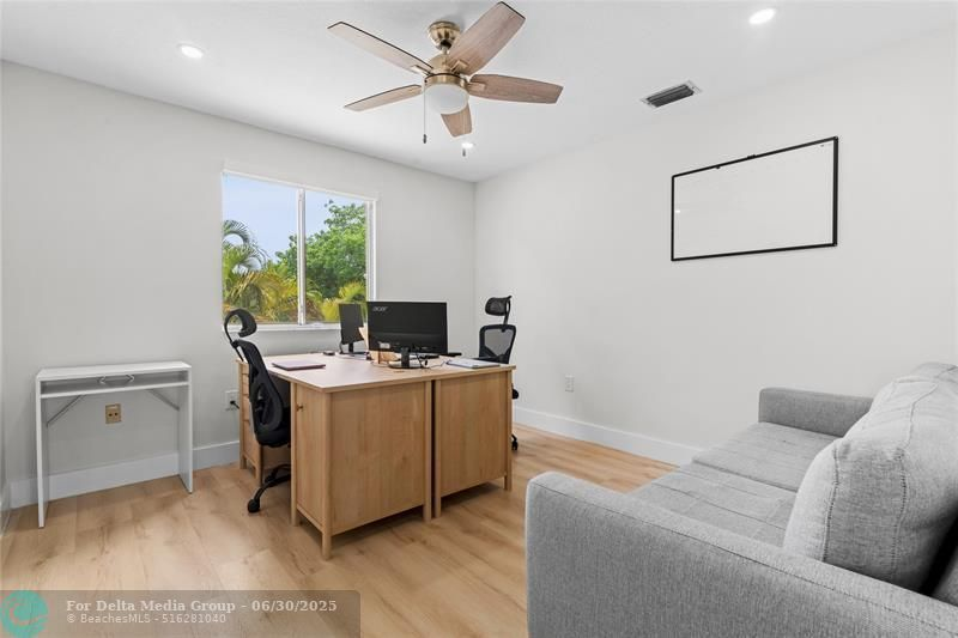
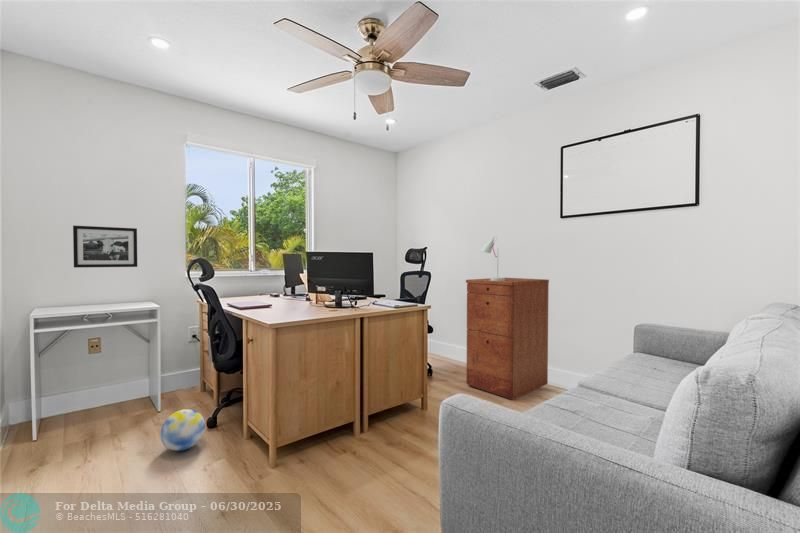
+ table lamp [479,235,506,281]
+ ball [160,408,206,452]
+ picture frame [72,225,138,269]
+ filing cabinet [465,277,550,401]
